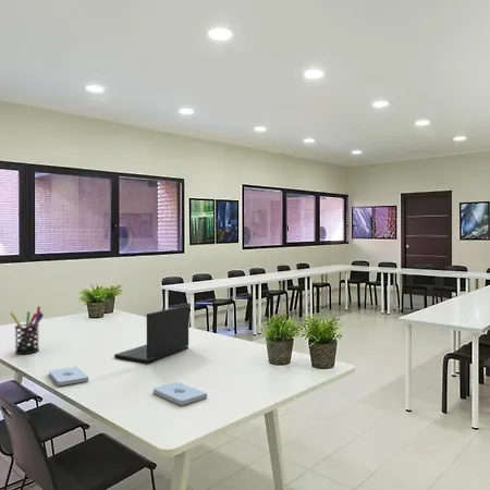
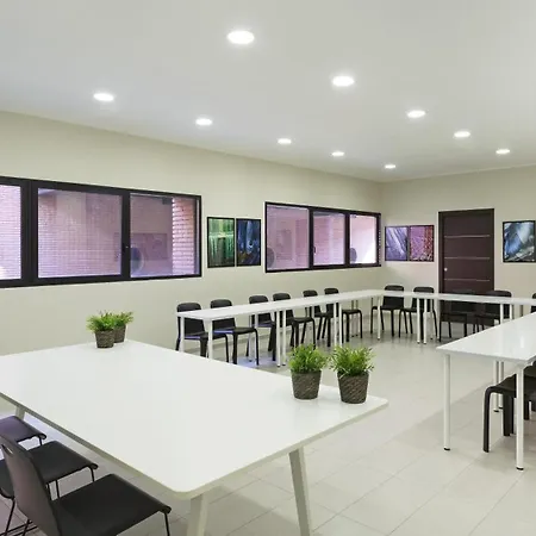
- notepad [152,380,208,406]
- pen holder [9,305,45,355]
- notepad [48,366,89,387]
- laptop [113,304,189,364]
